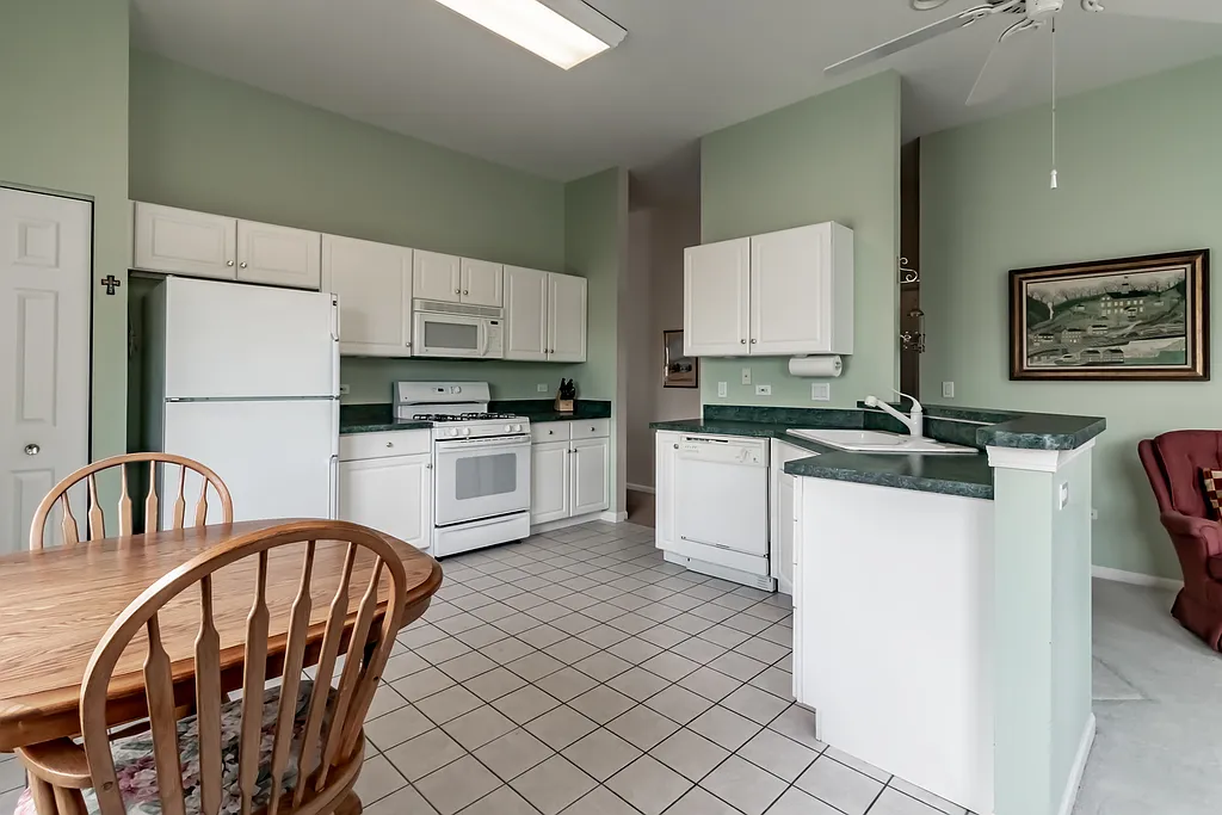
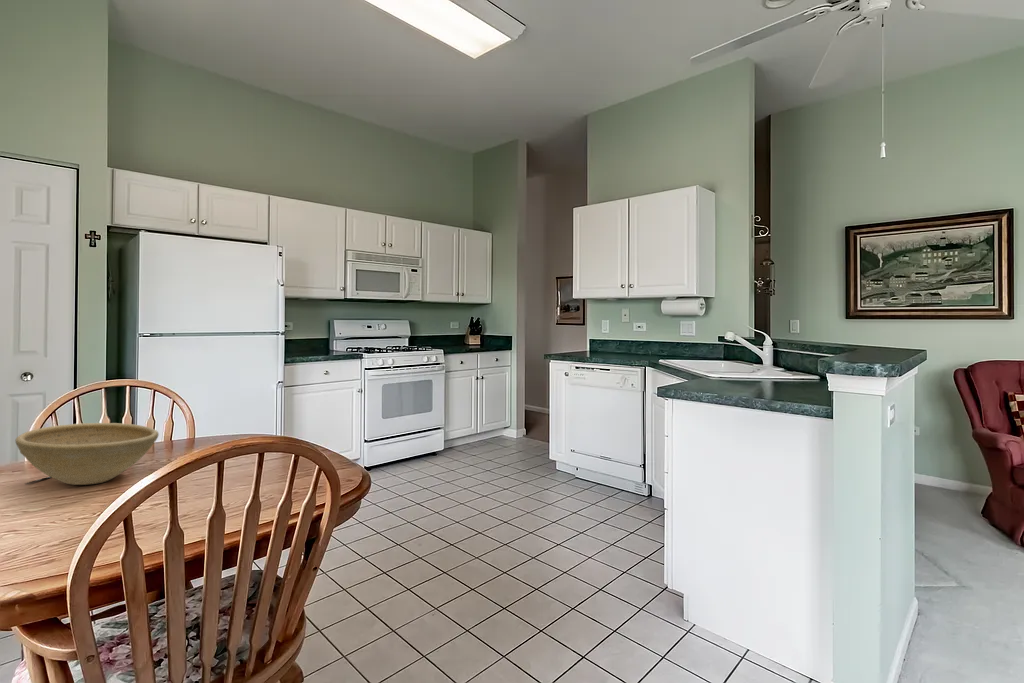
+ bowl [14,422,160,486]
